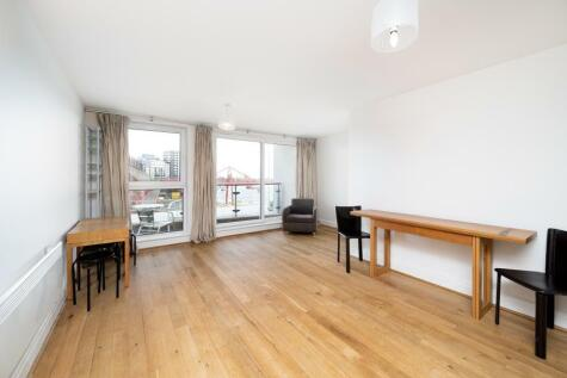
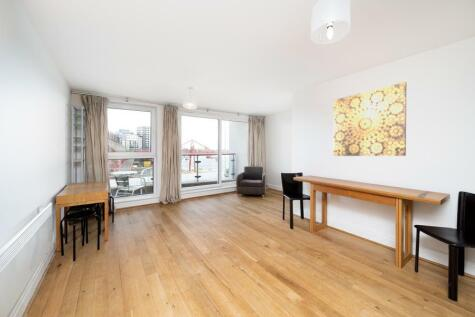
+ wall art [332,81,407,157]
